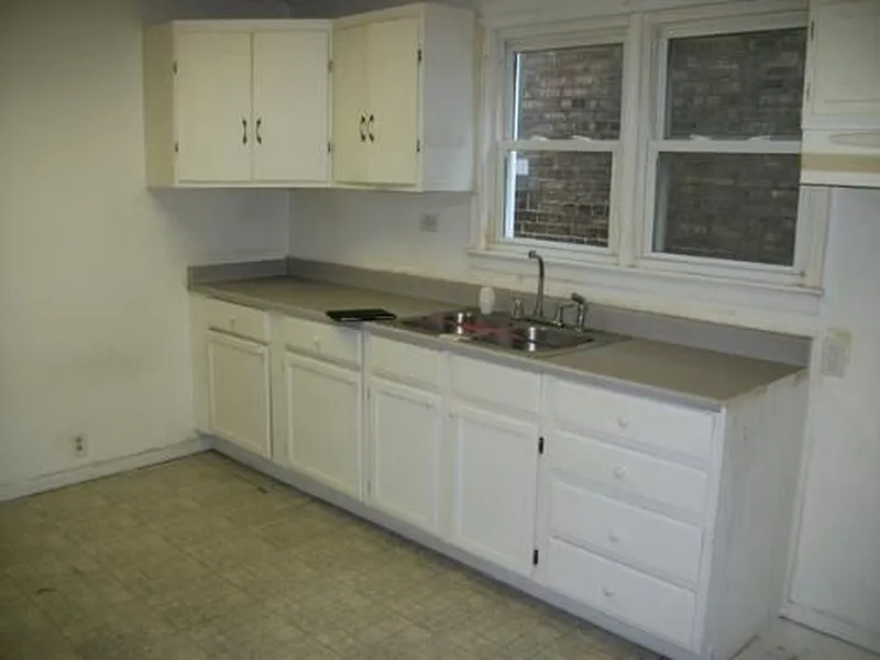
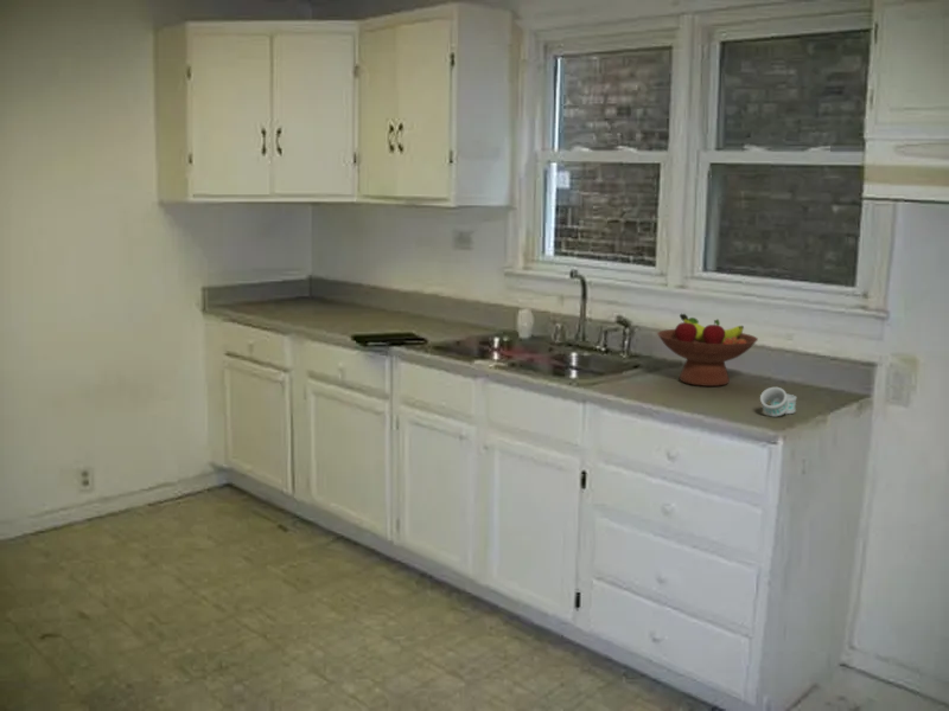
+ napkin ring [759,386,797,418]
+ fruit bowl [656,313,759,387]
